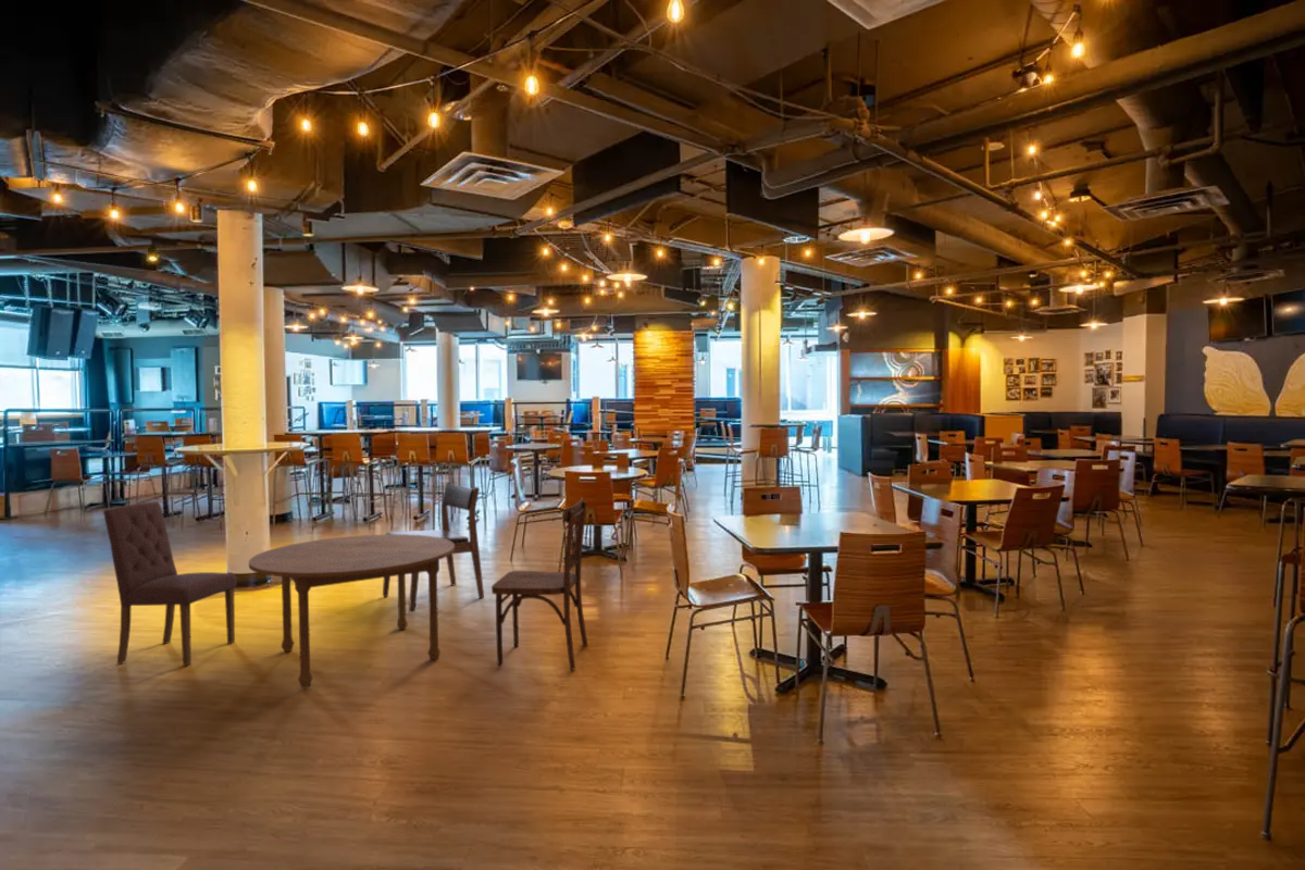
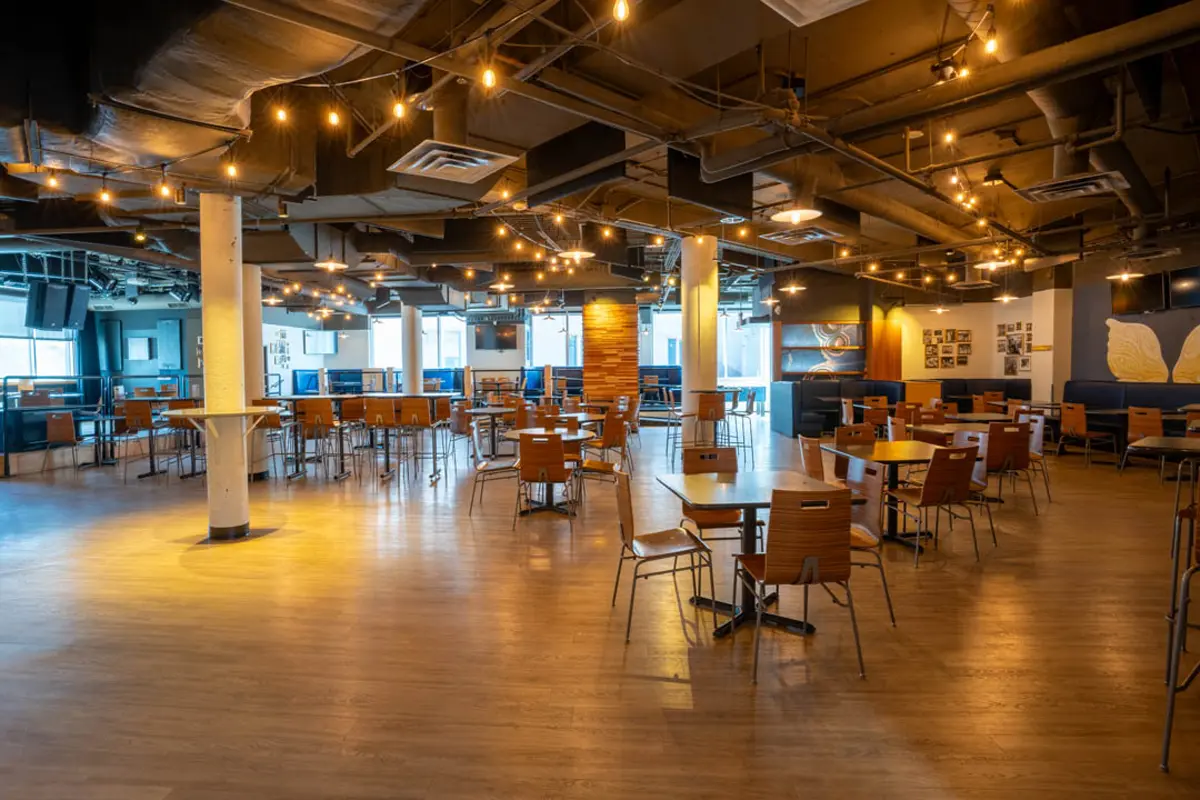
- dining chair [382,481,485,613]
- dining chair [102,500,238,667]
- dining table [248,534,455,689]
- dining chair [490,496,588,671]
